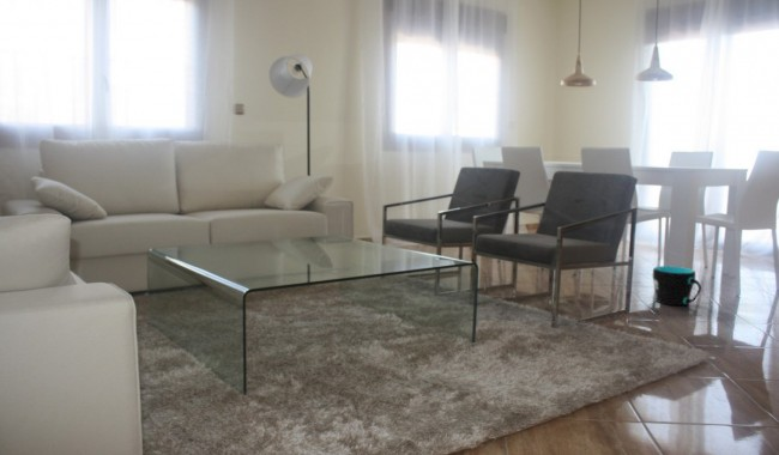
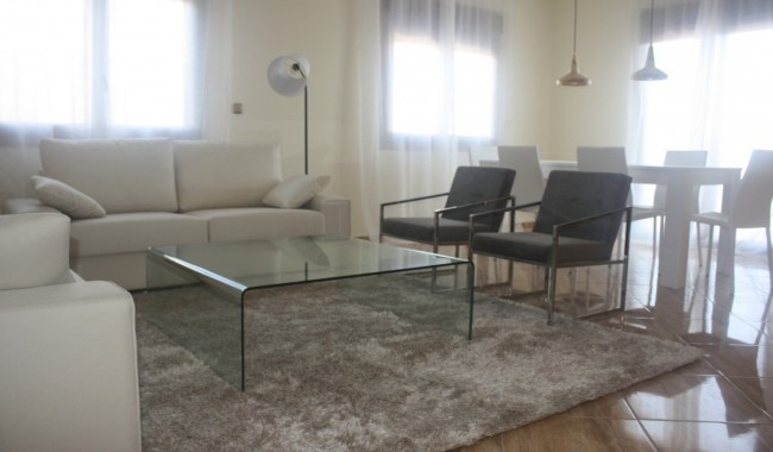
- cup sleeve [652,265,702,307]
